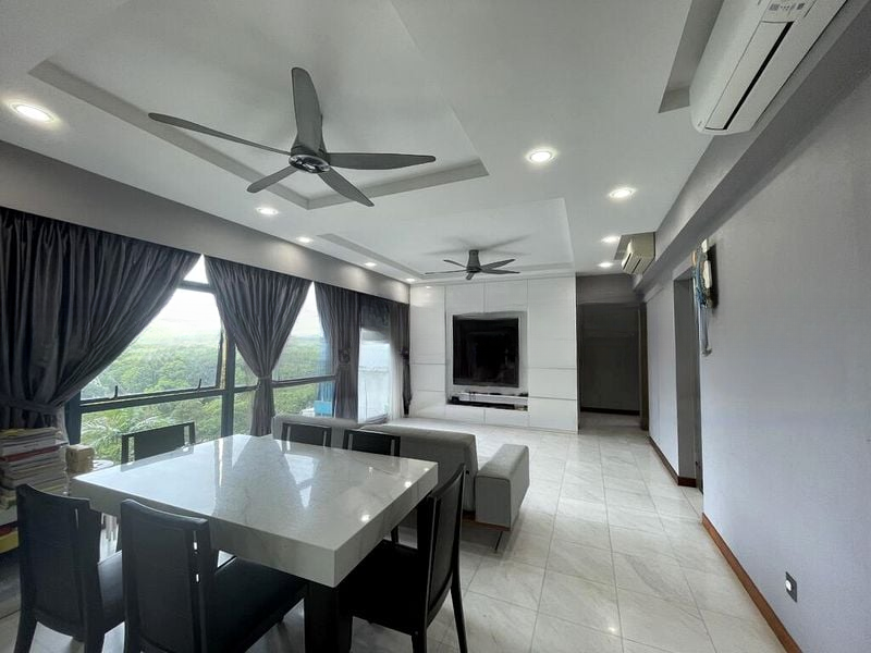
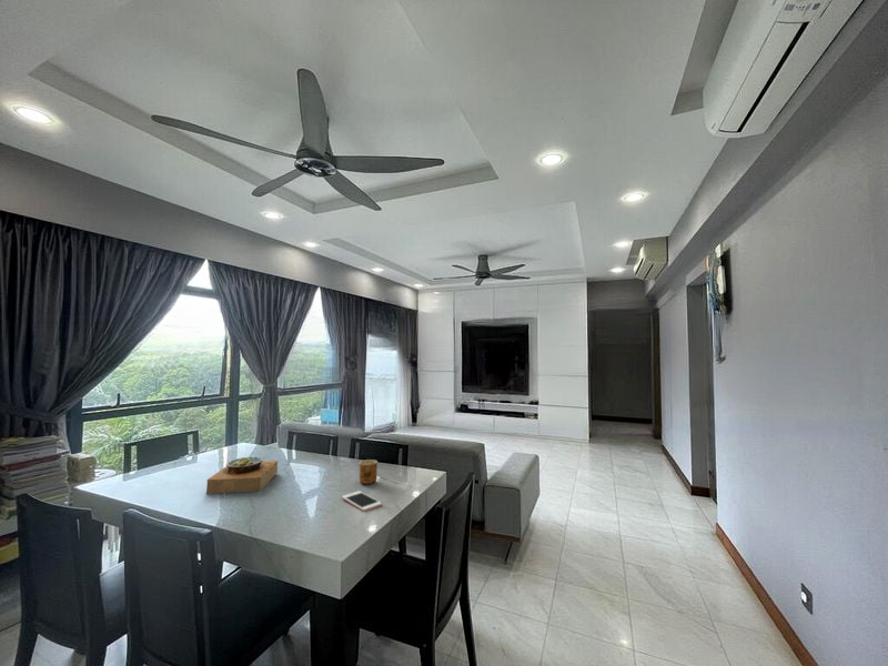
+ cup [357,458,379,485]
+ bowl [205,456,279,494]
+ cell phone [341,490,383,513]
